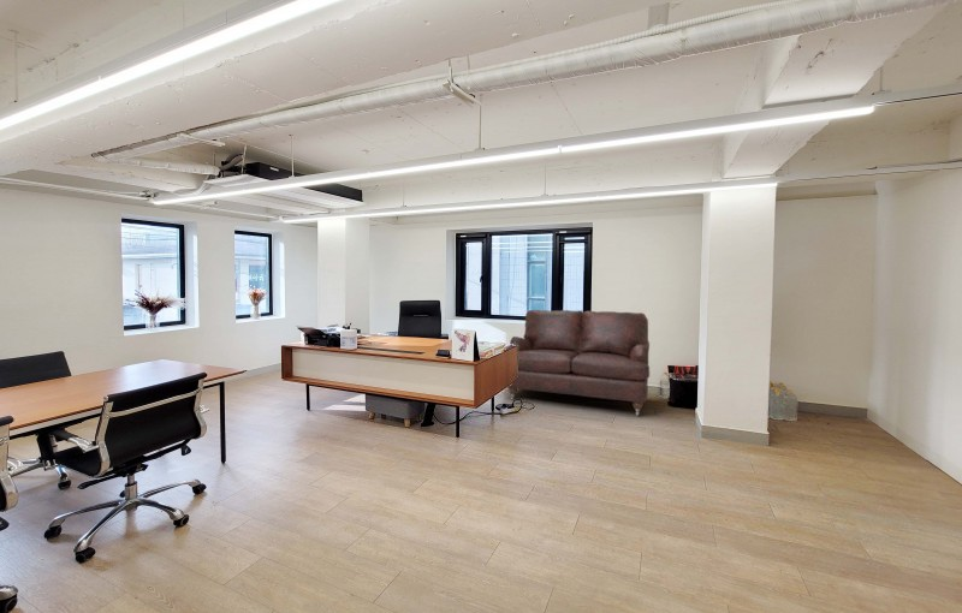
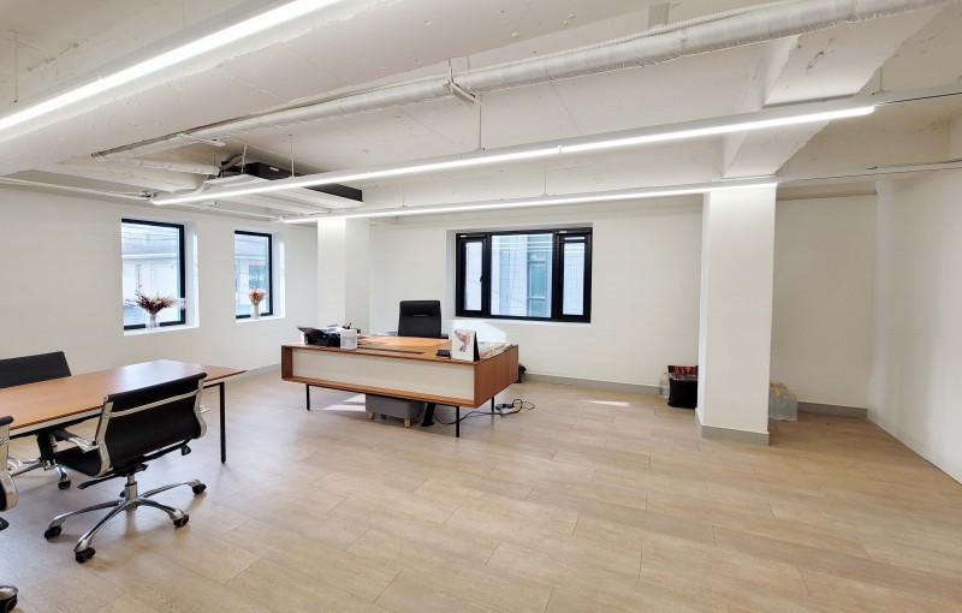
- sofa [506,309,651,416]
